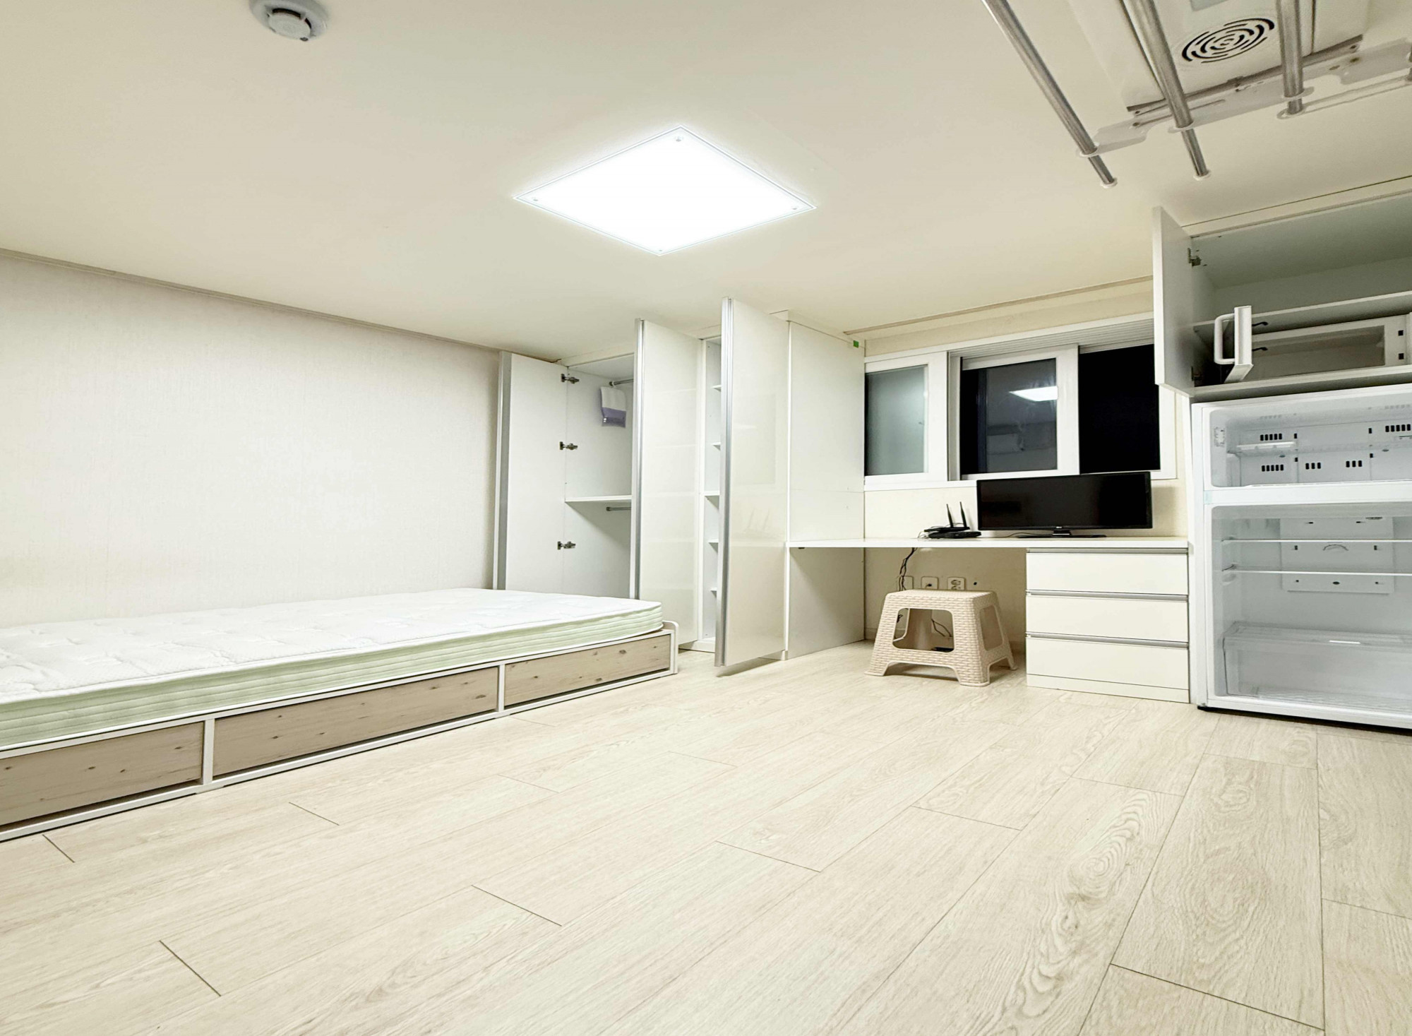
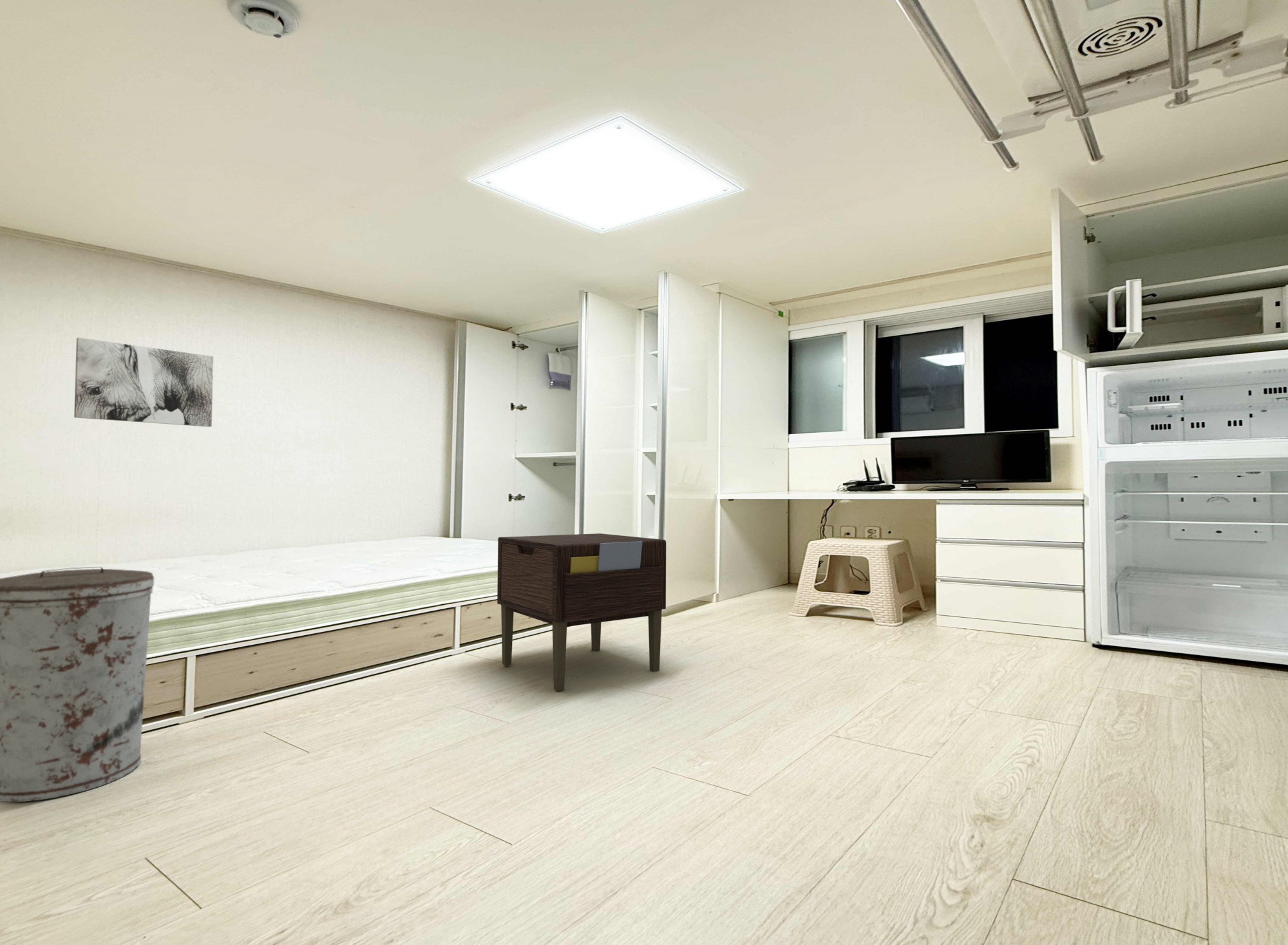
+ trash can [0,566,155,803]
+ wall art [73,337,214,428]
+ nightstand [497,533,667,692]
